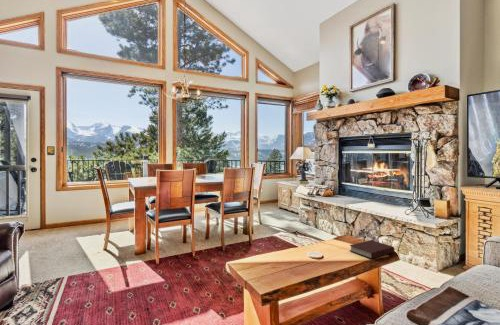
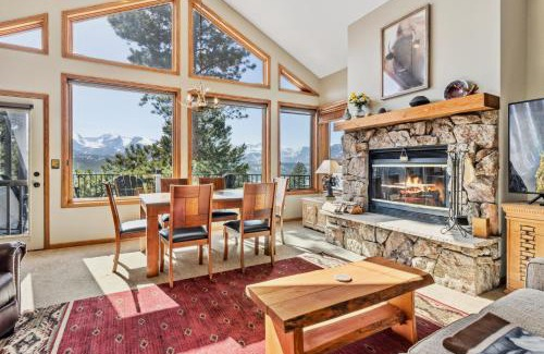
- book [349,239,395,259]
